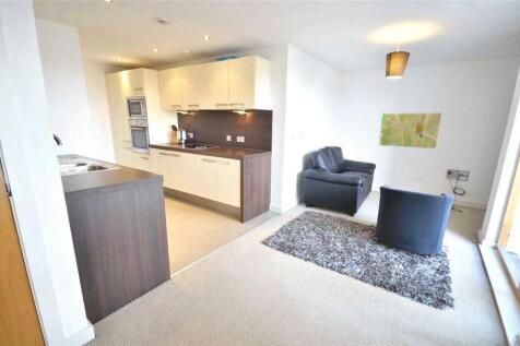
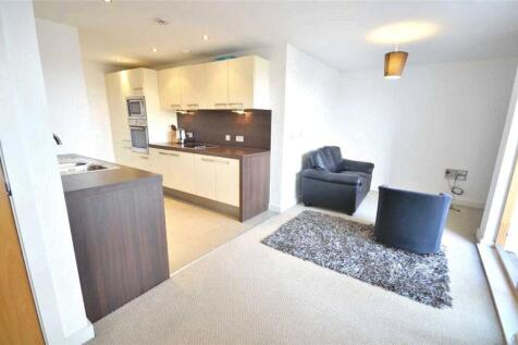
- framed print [378,111,444,150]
